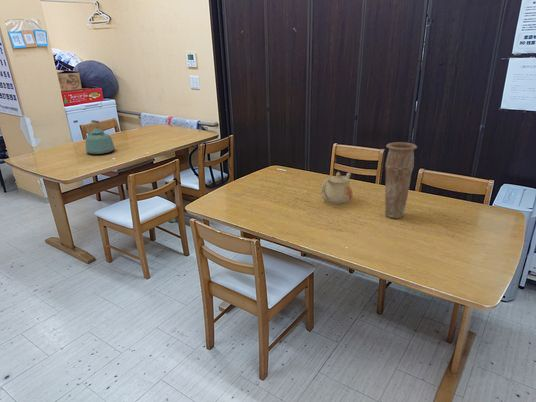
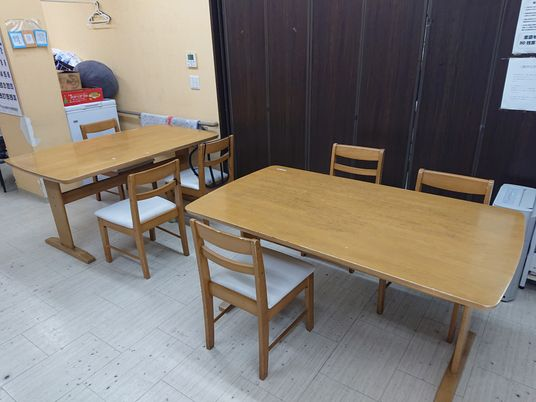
- vase [384,141,418,219]
- kettle [85,119,116,155]
- teapot [320,171,354,206]
